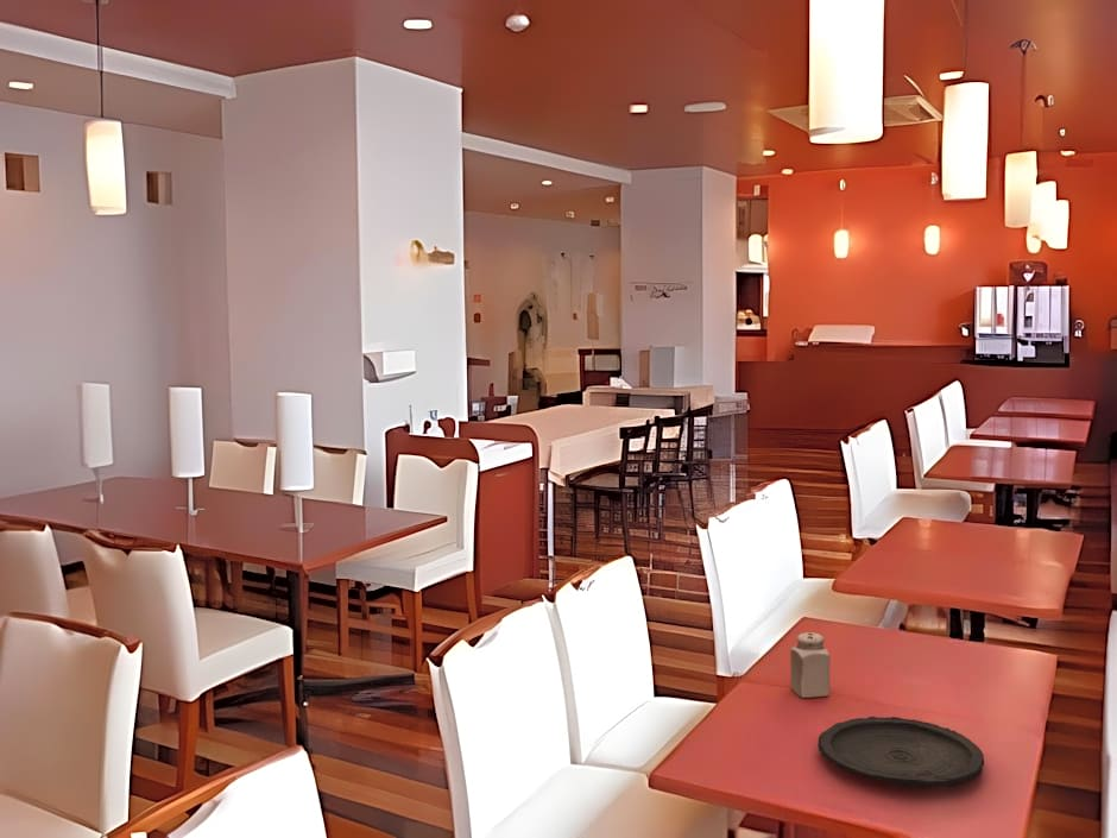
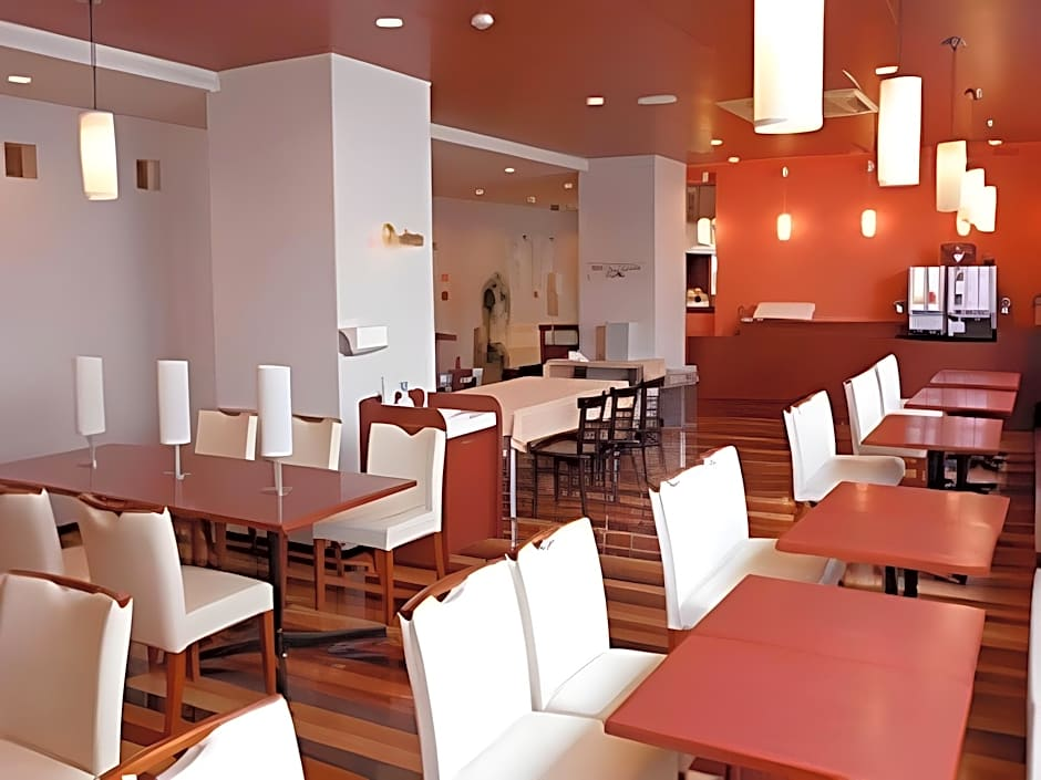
- salt shaker [789,631,832,699]
- plate [816,716,985,789]
